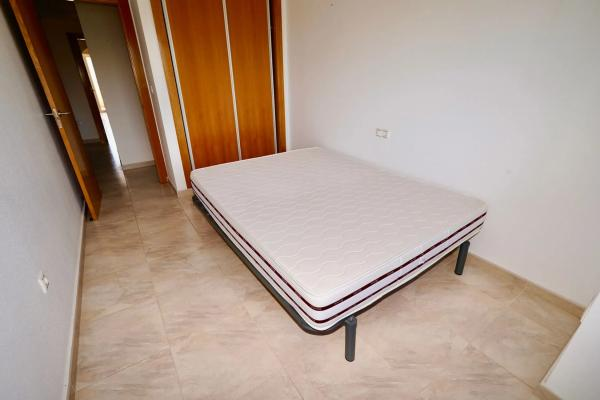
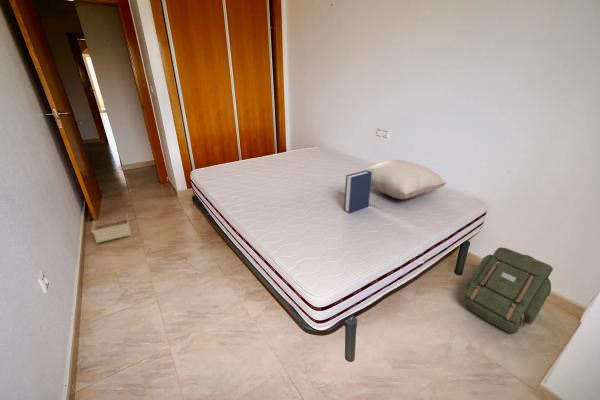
+ hardback book [343,169,372,214]
+ pillow [363,159,447,200]
+ backpack [464,247,554,335]
+ storage bin [90,213,132,245]
